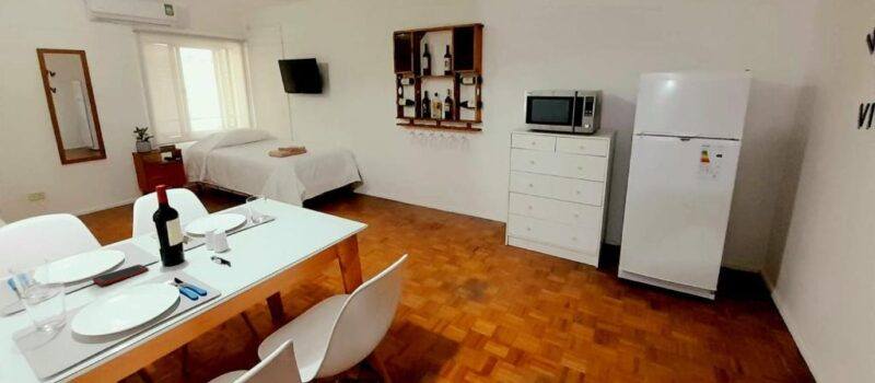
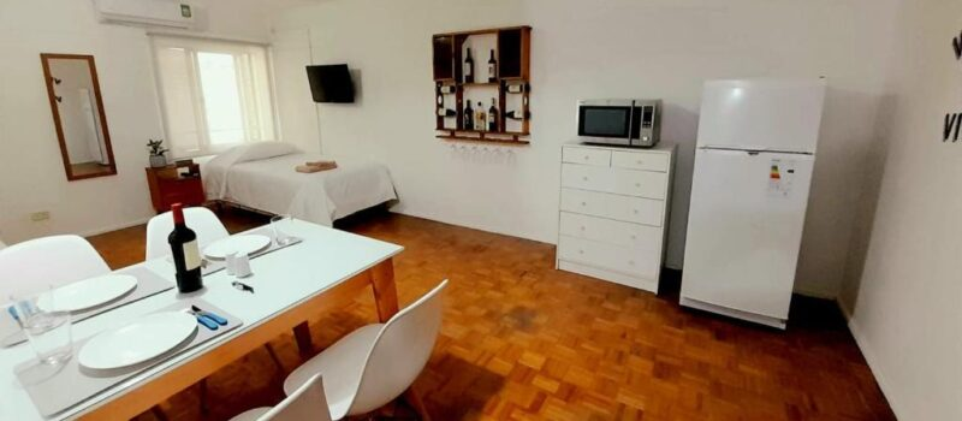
- cell phone [92,264,150,287]
